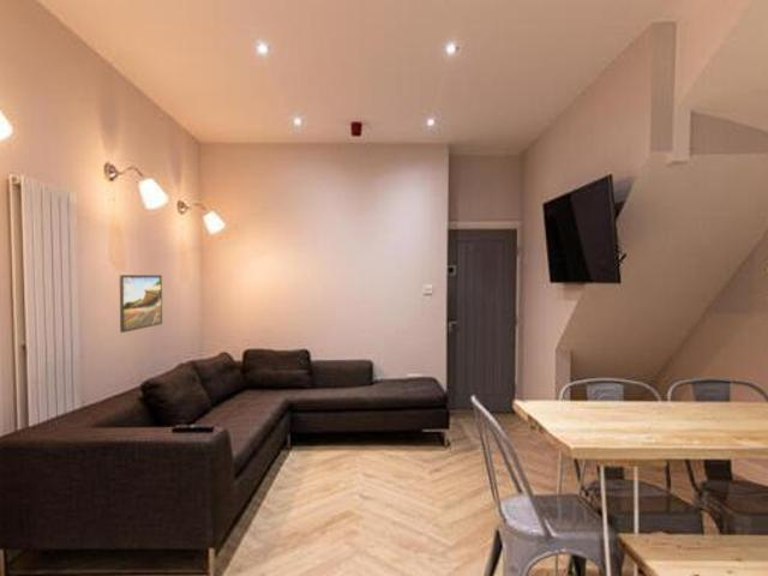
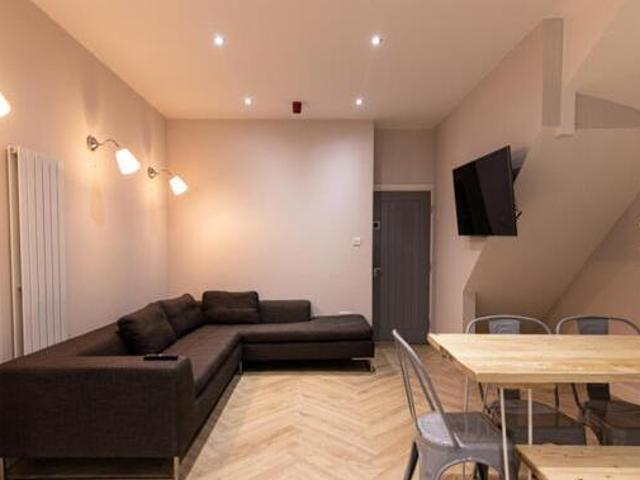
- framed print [119,274,163,334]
